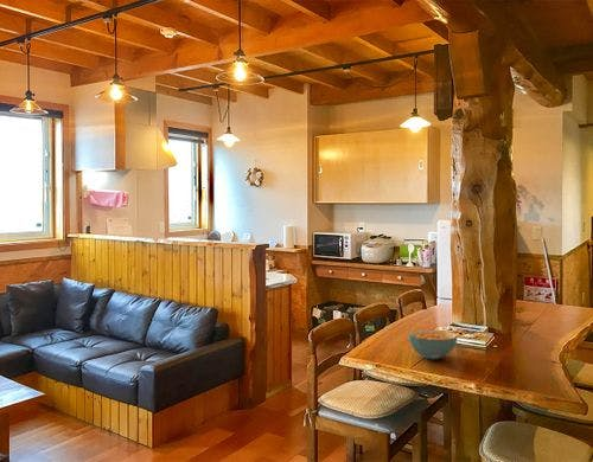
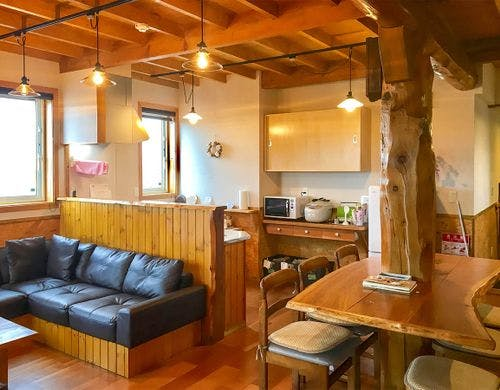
- cereal bowl [407,328,458,360]
